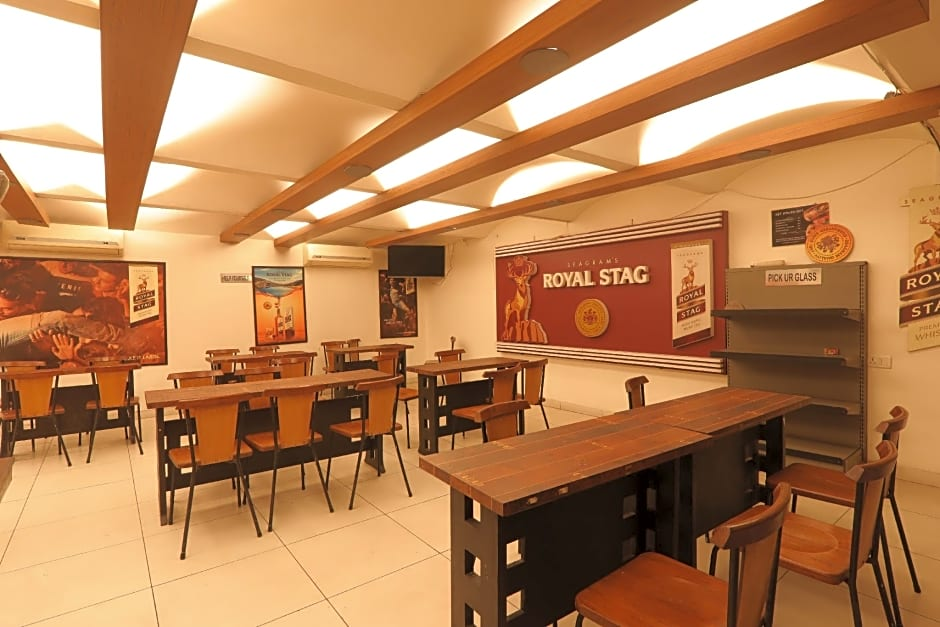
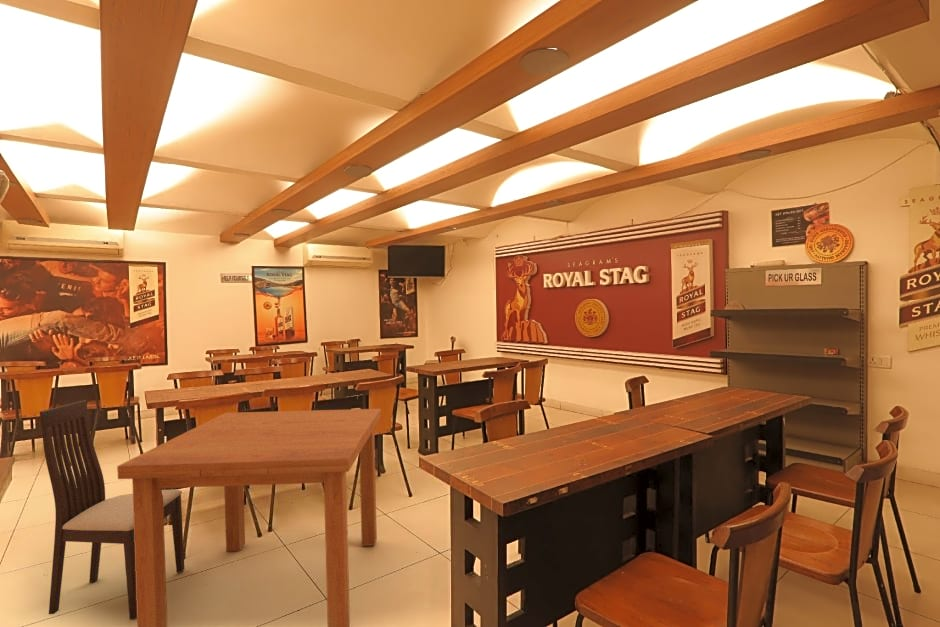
+ chair [39,399,185,621]
+ dining table [116,408,382,627]
